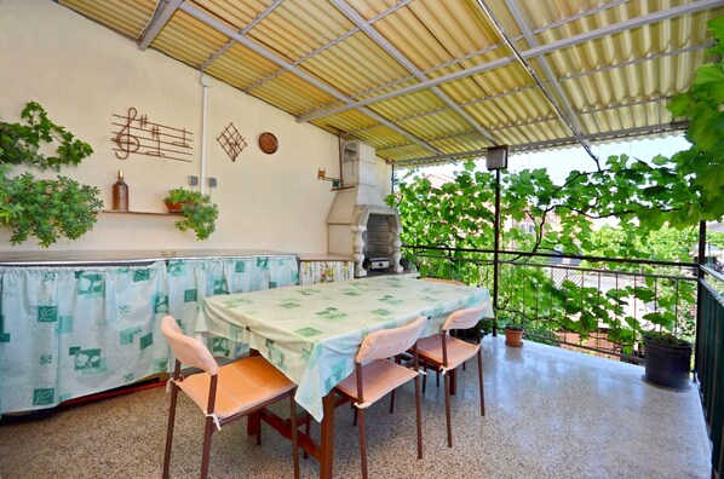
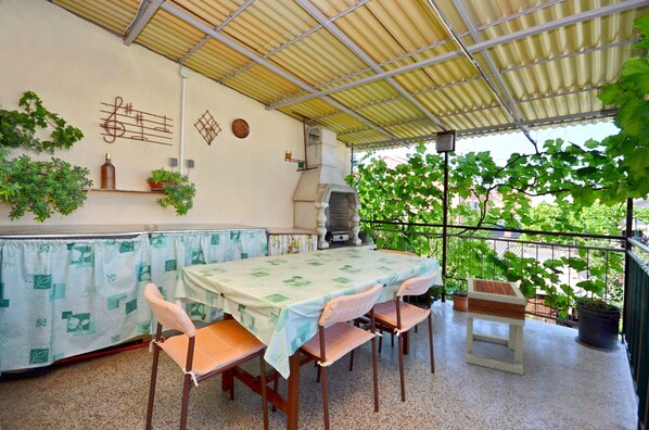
+ side table [465,277,527,376]
